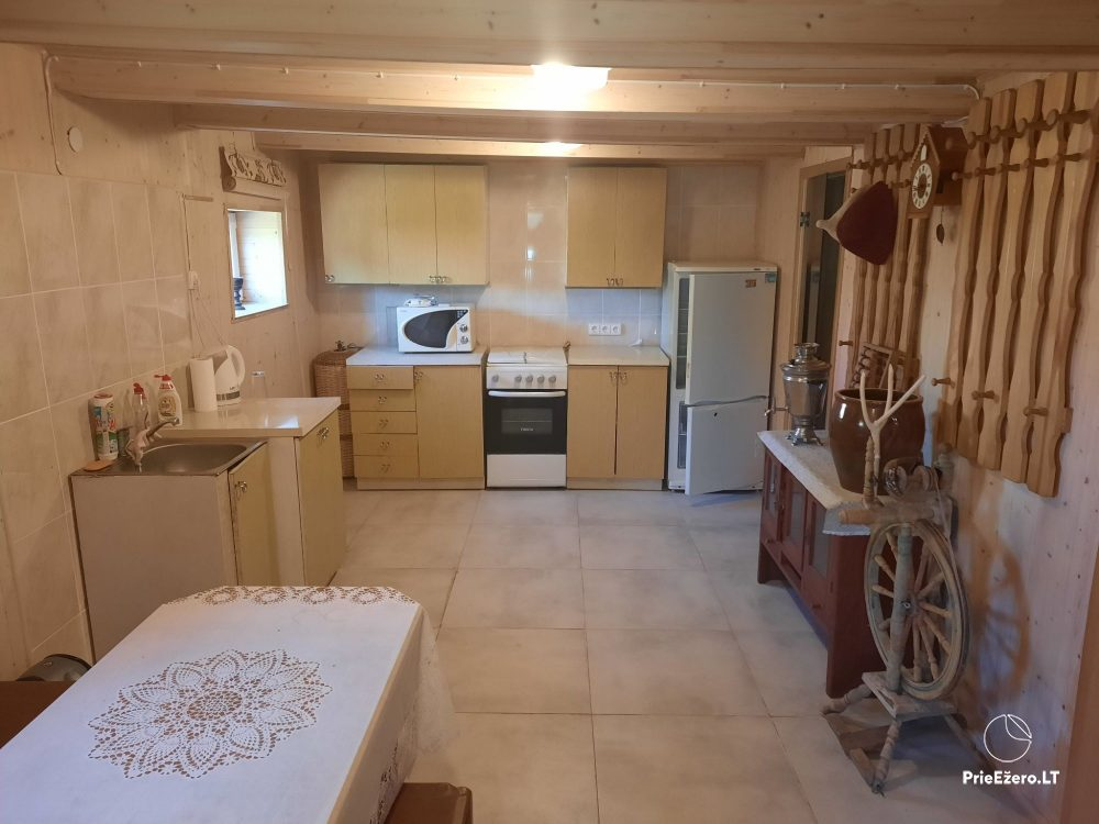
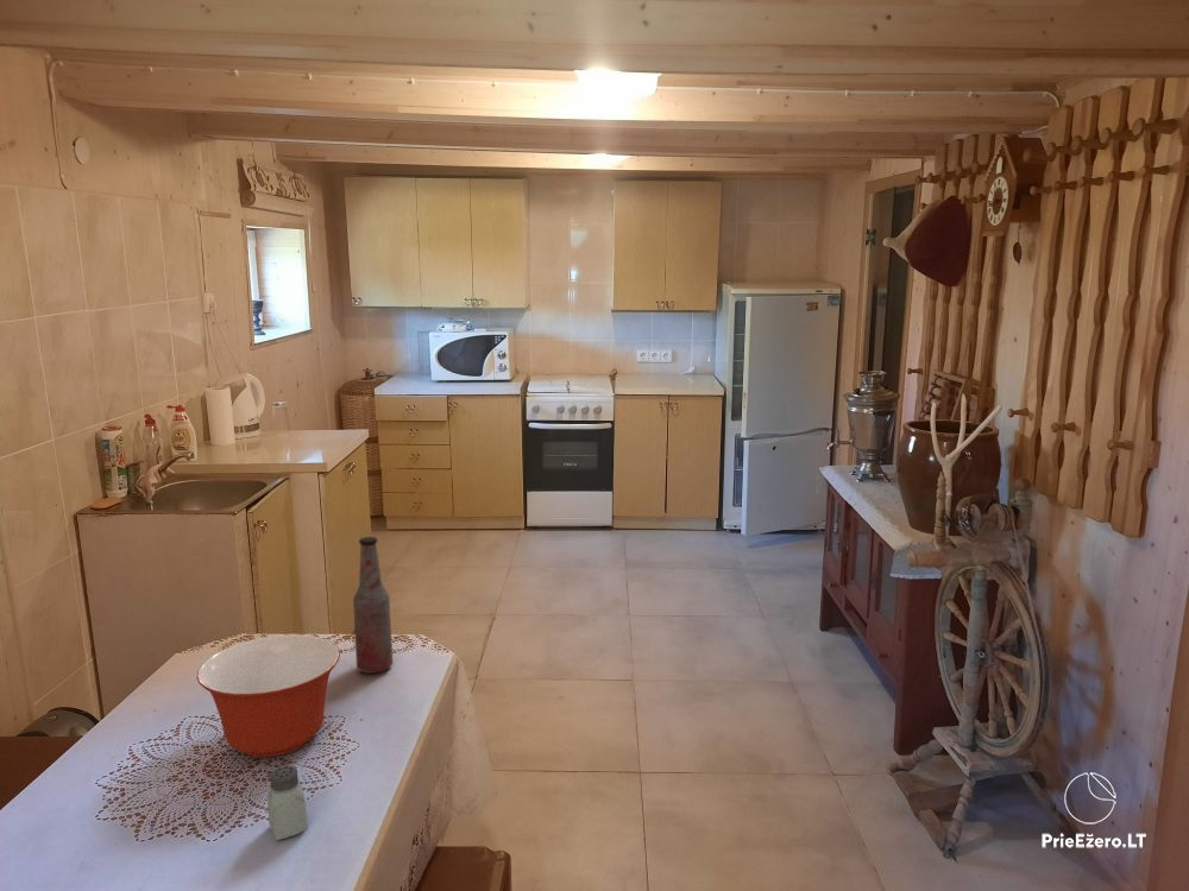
+ bottle [352,536,394,675]
+ mixing bowl [196,633,341,759]
+ saltshaker [266,764,308,841]
